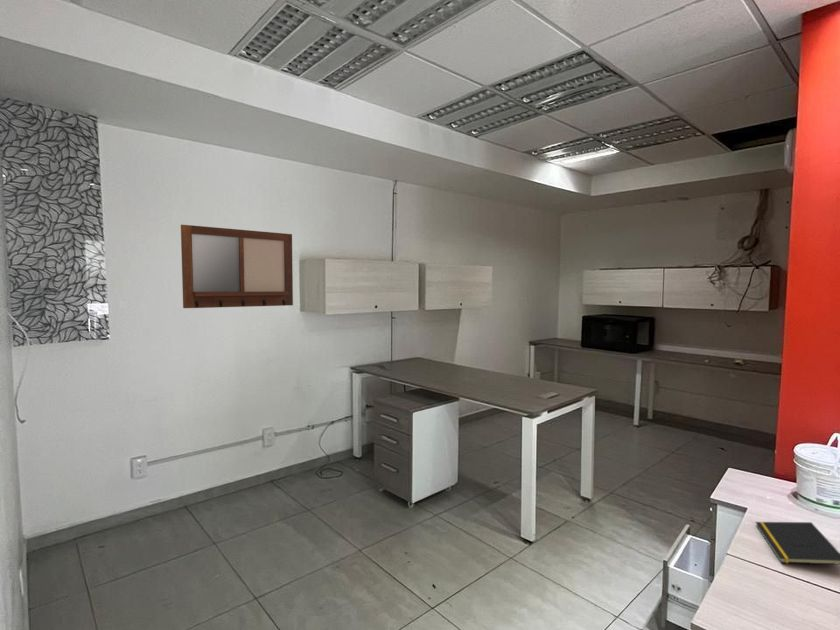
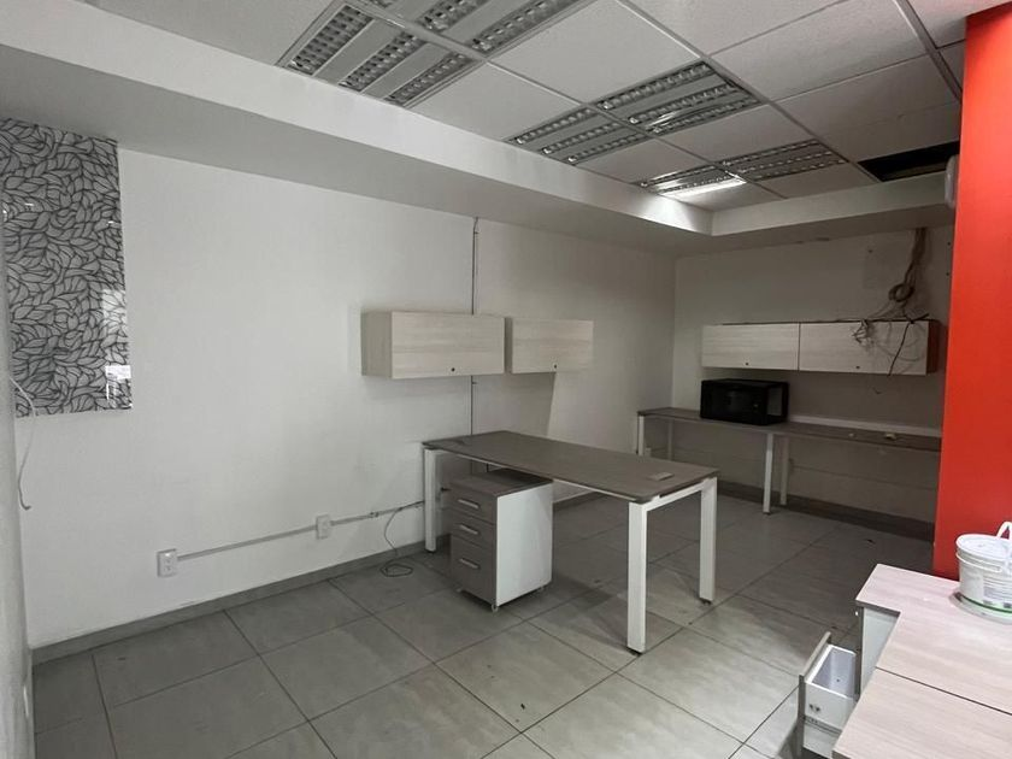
- notepad [754,521,840,566]
- writing board [180,224,294,309]
